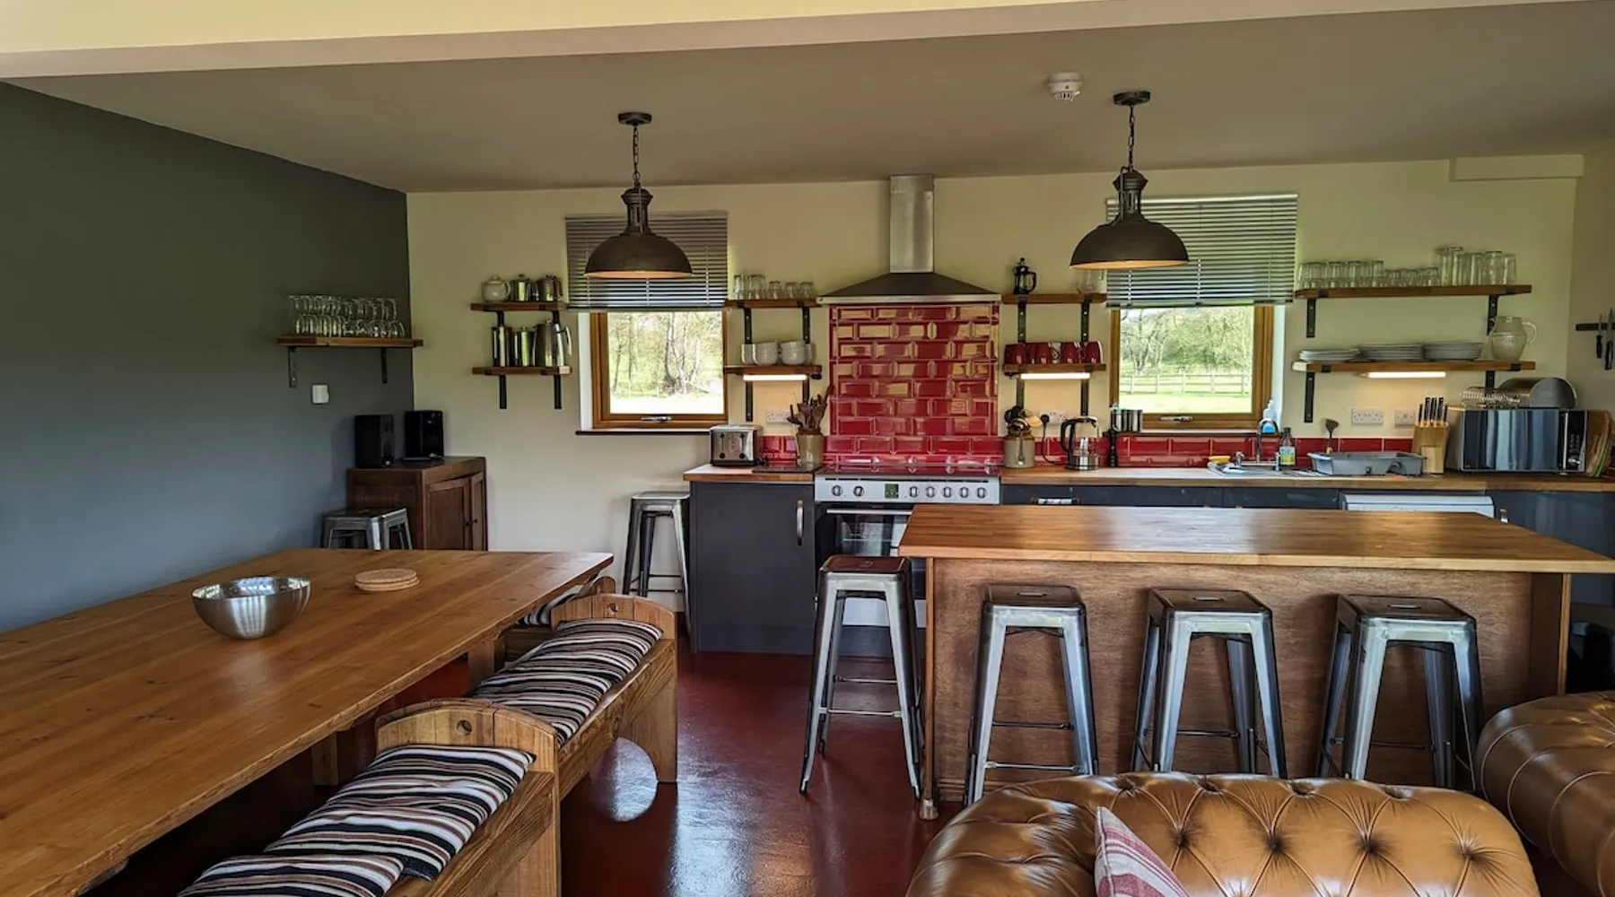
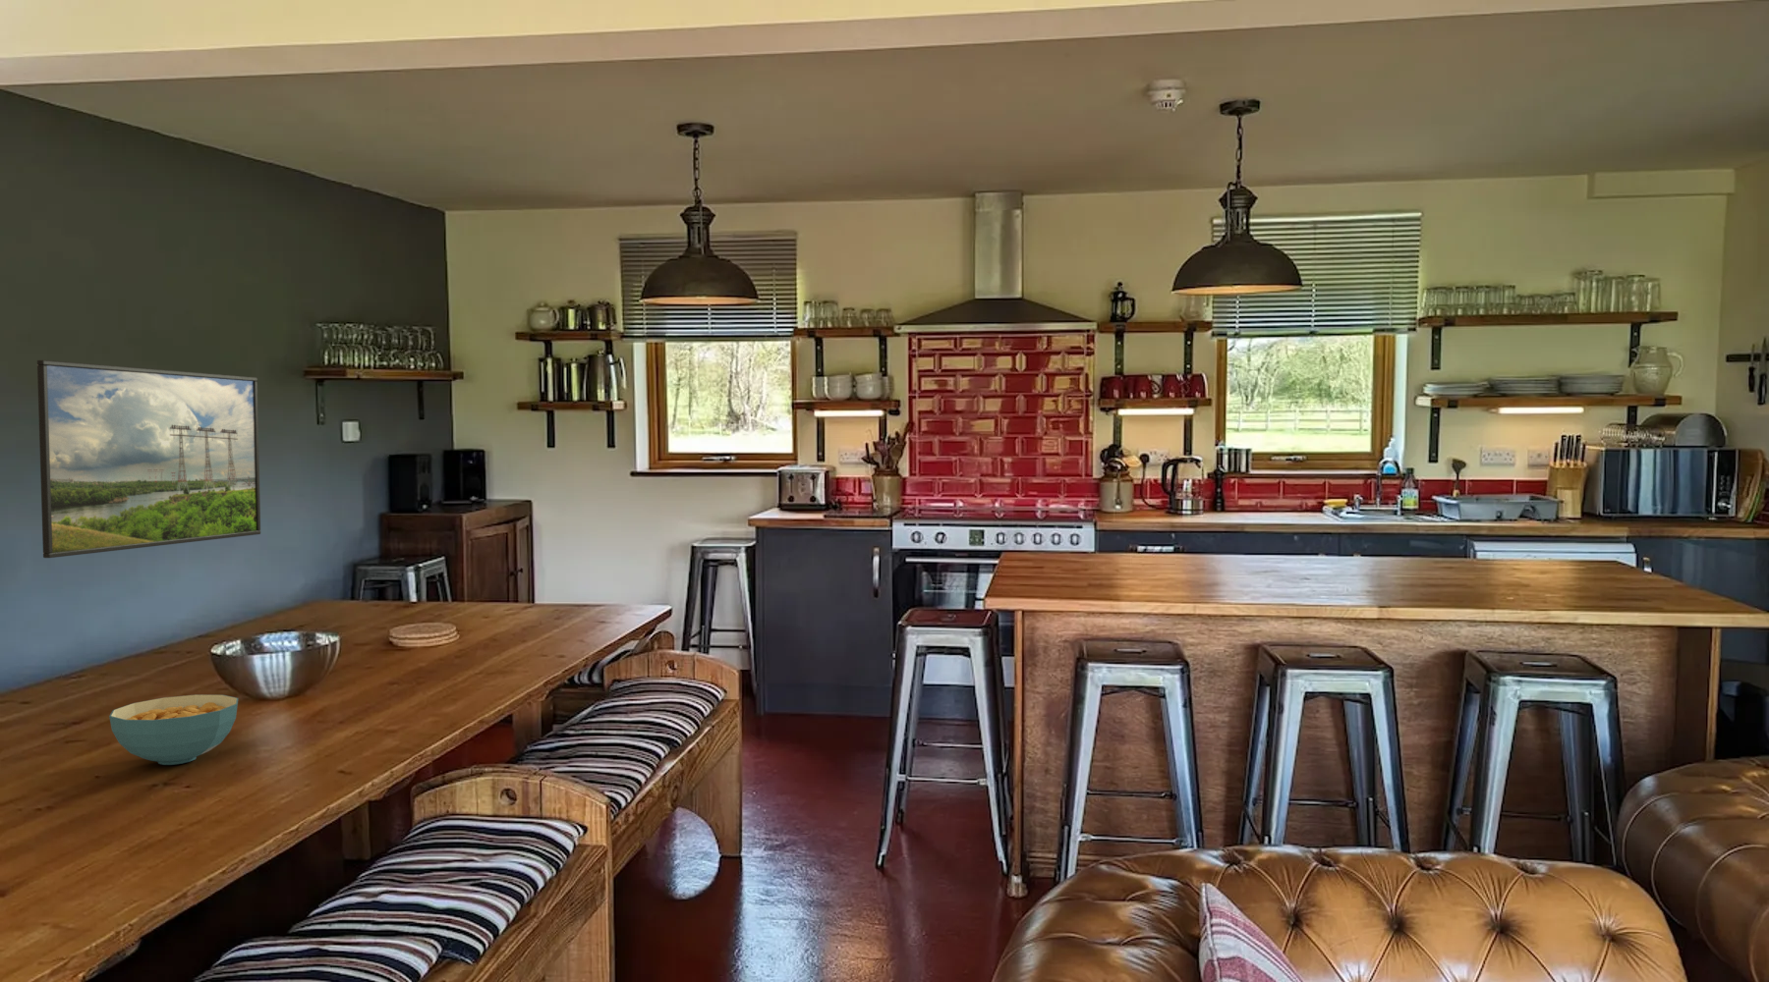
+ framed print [36,359,261,559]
+ cereal bowl [108,694,238,766]
